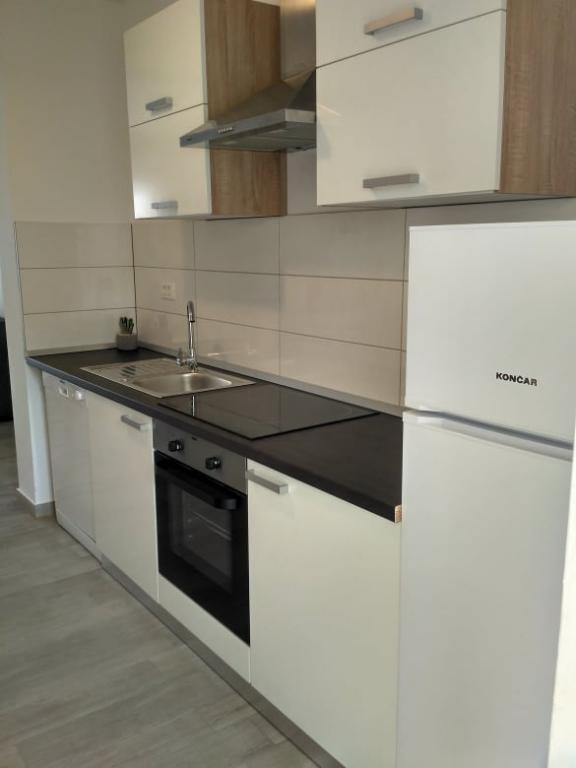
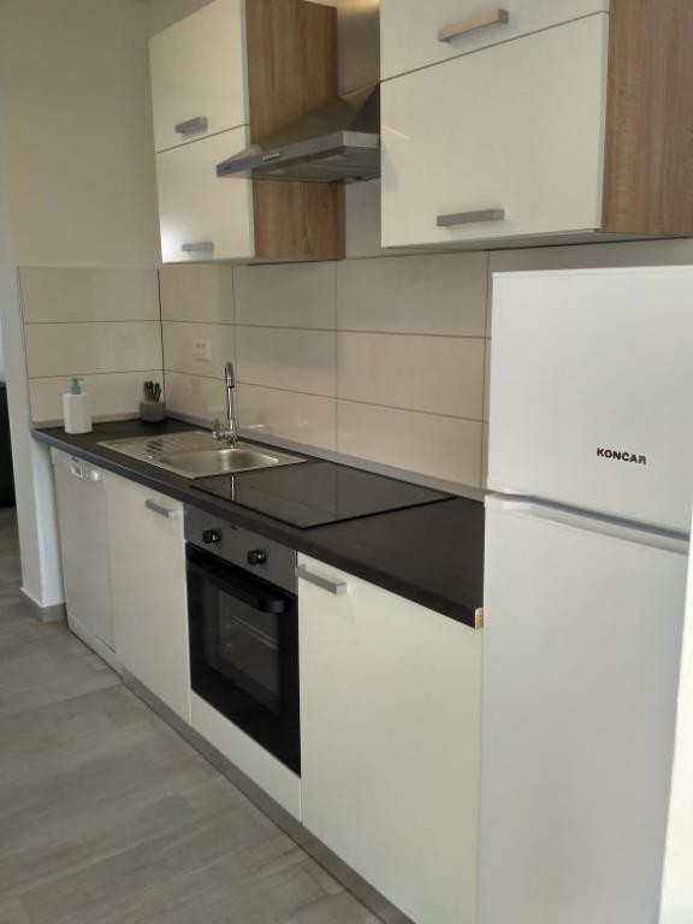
+ soap bottle [61,377,93,436]
